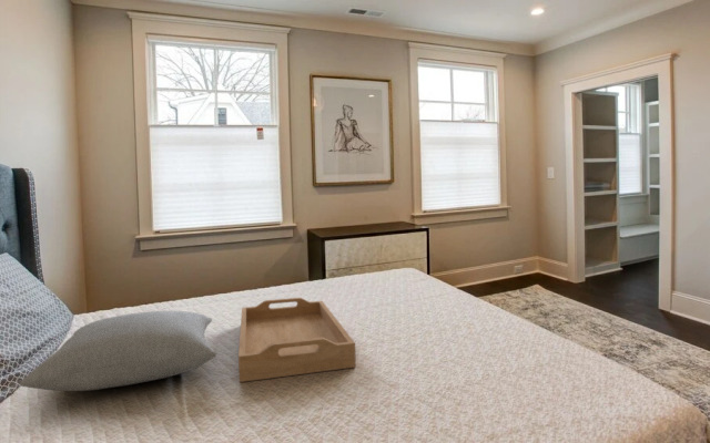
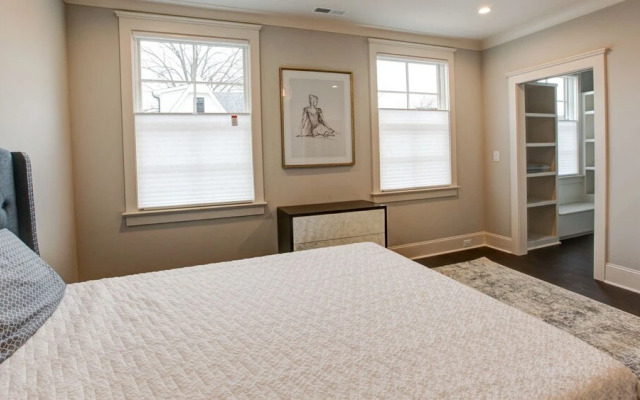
- serving tray [237,297,357,383]
- pillow [19,310,217,392]
